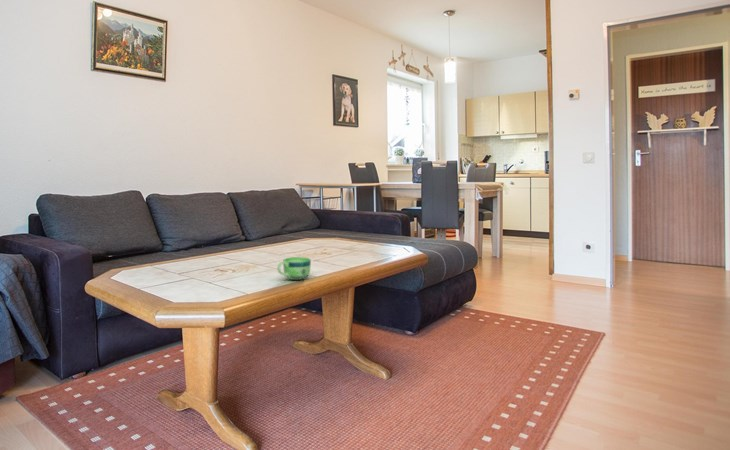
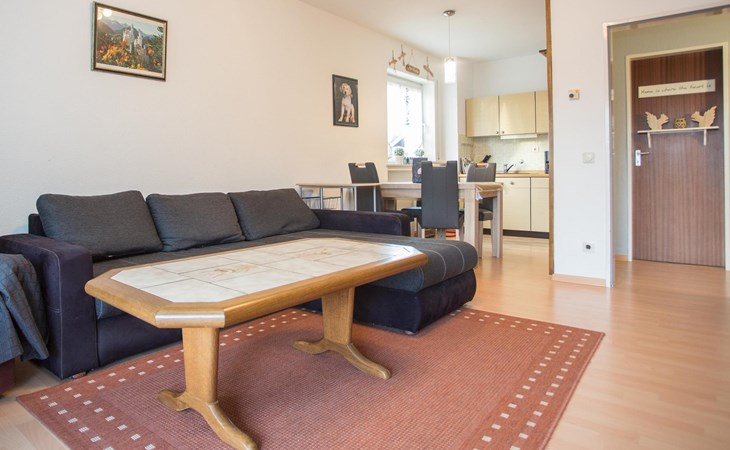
- cup [276,256,312,281]
